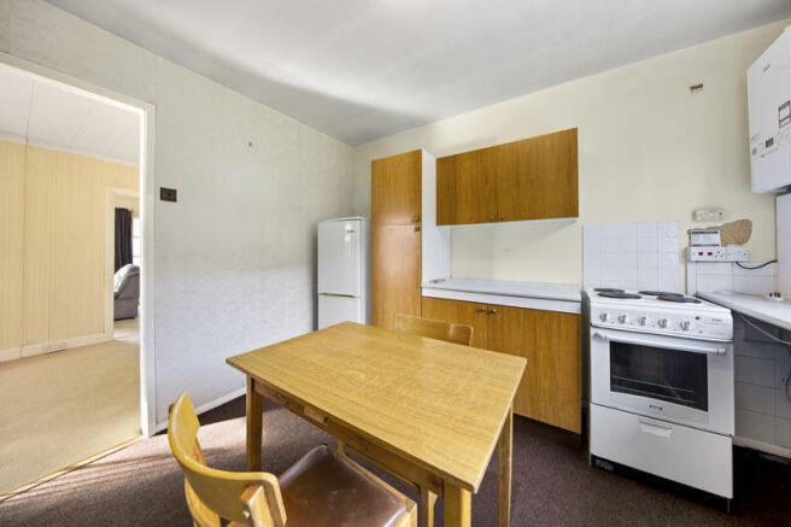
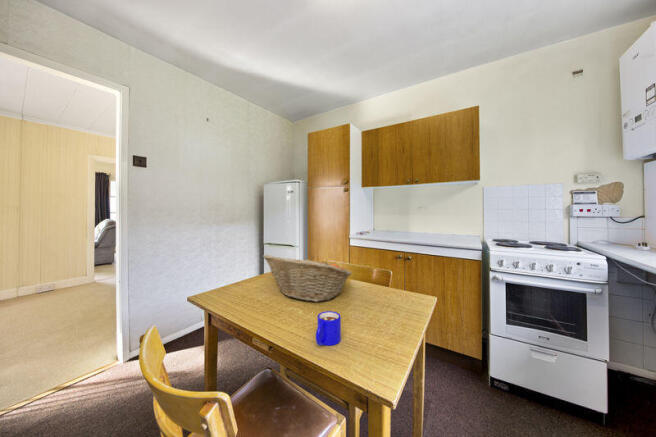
+ mug [315,310,342,347]
+ fruit basket [262,254,353,303]
